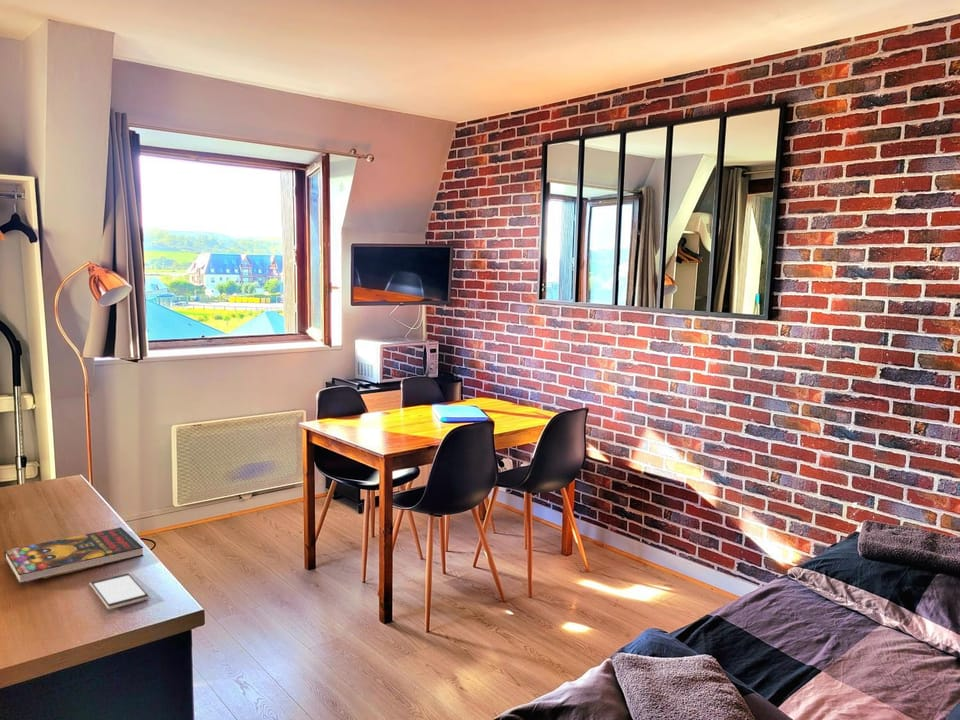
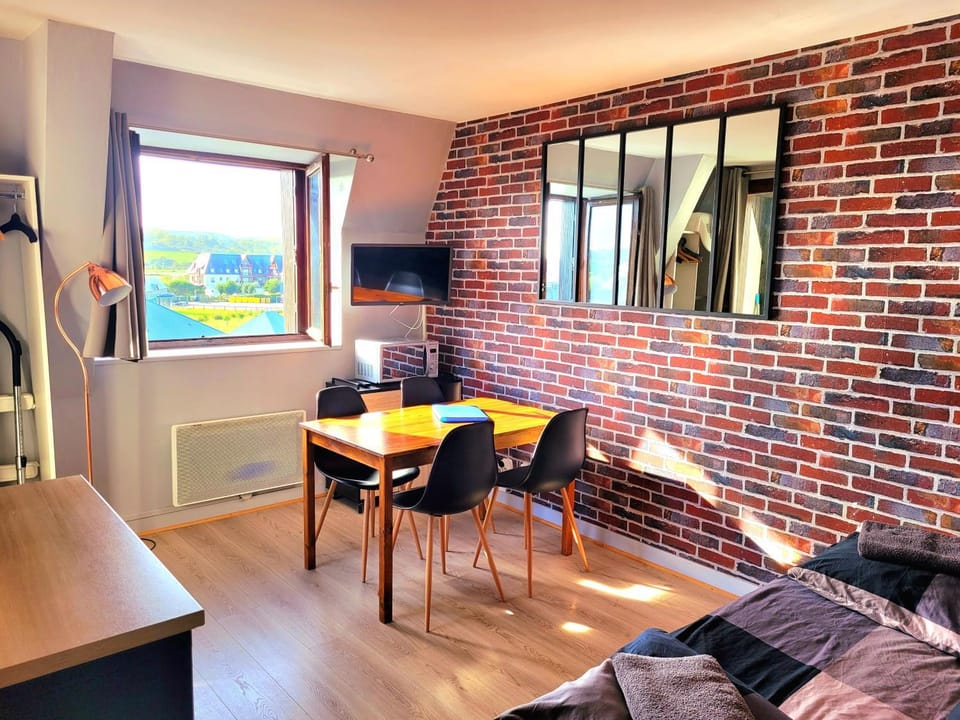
- smartphone [89,572,151,610]
- book [3,526,144,585]
